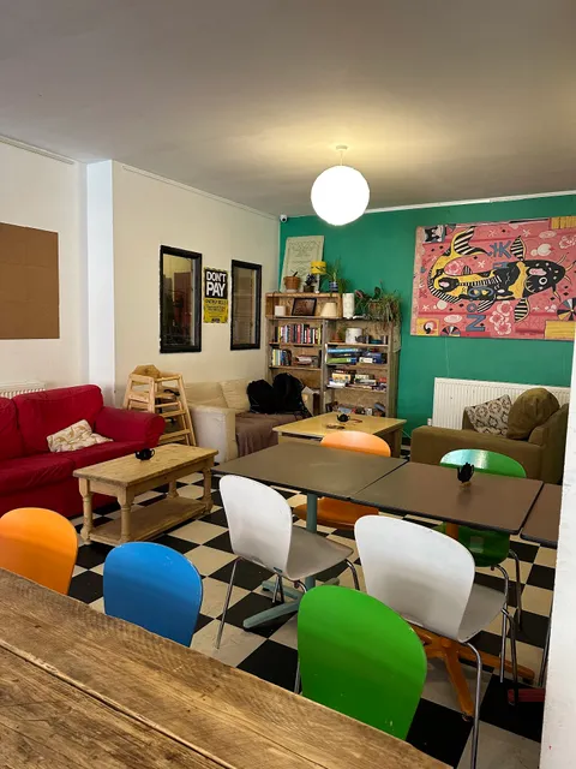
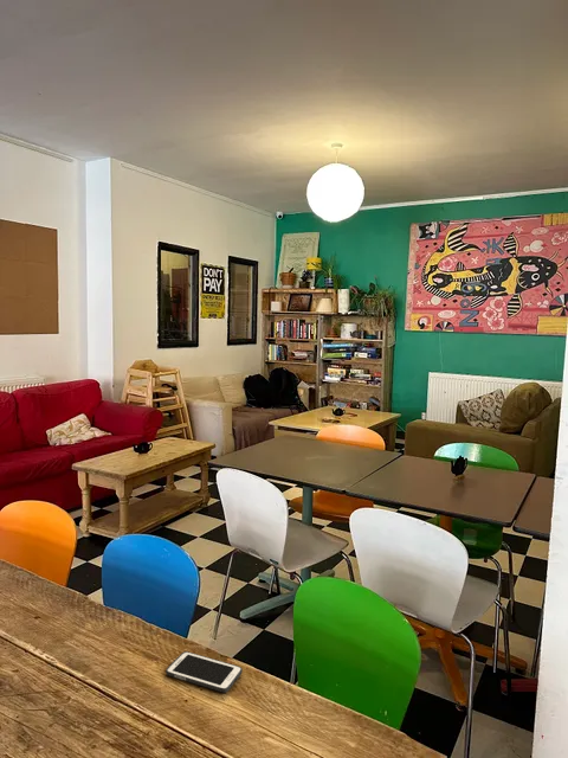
+ cell phone [164,650,244,694]
